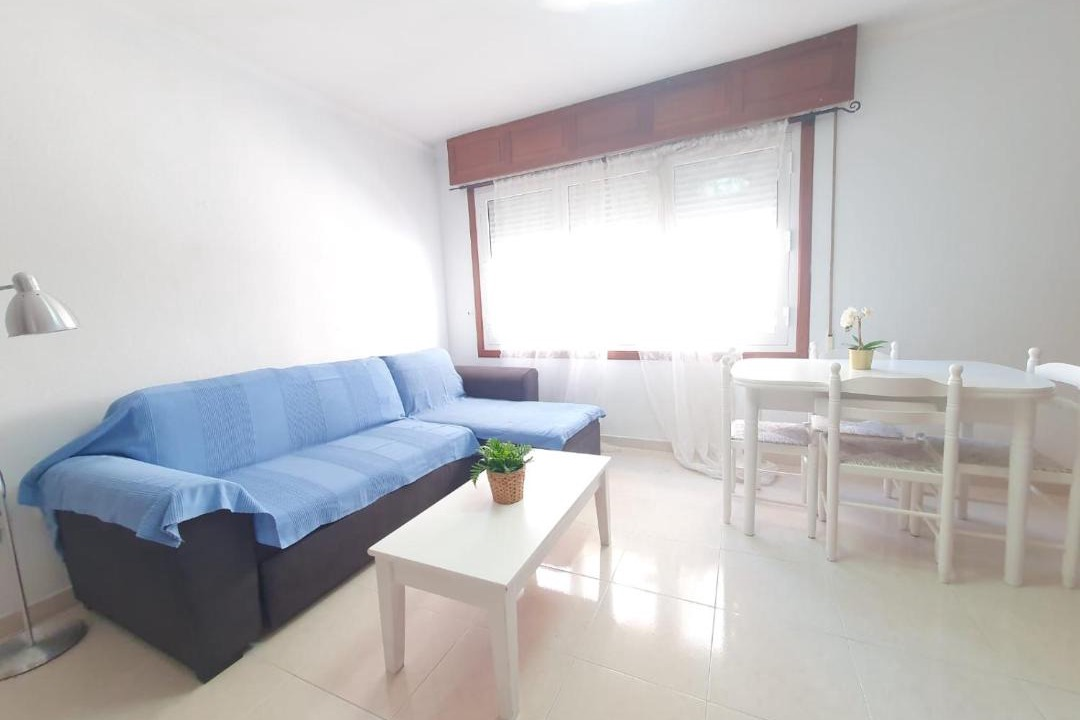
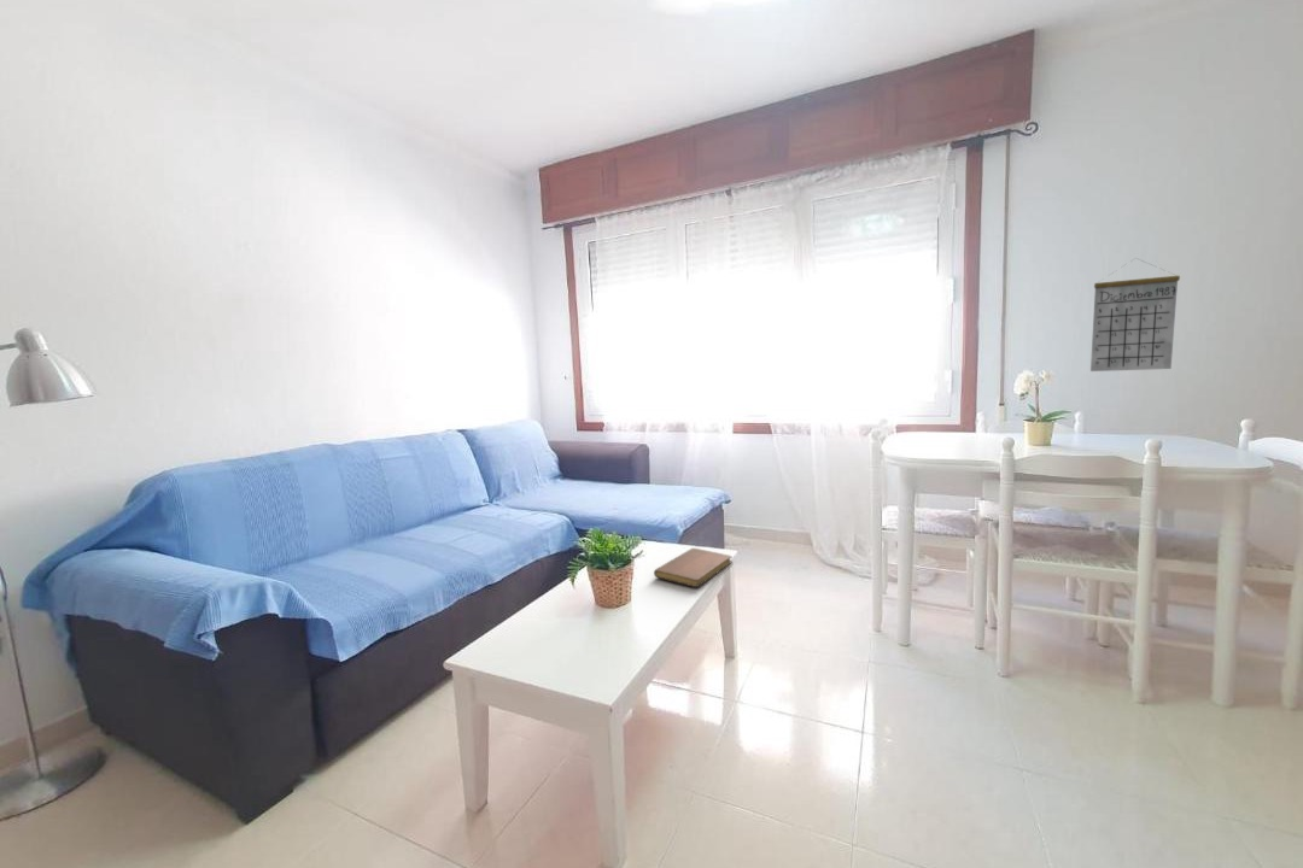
+ notebook [653,547,734,588]
+ calendar [1089,257,1181,373]
